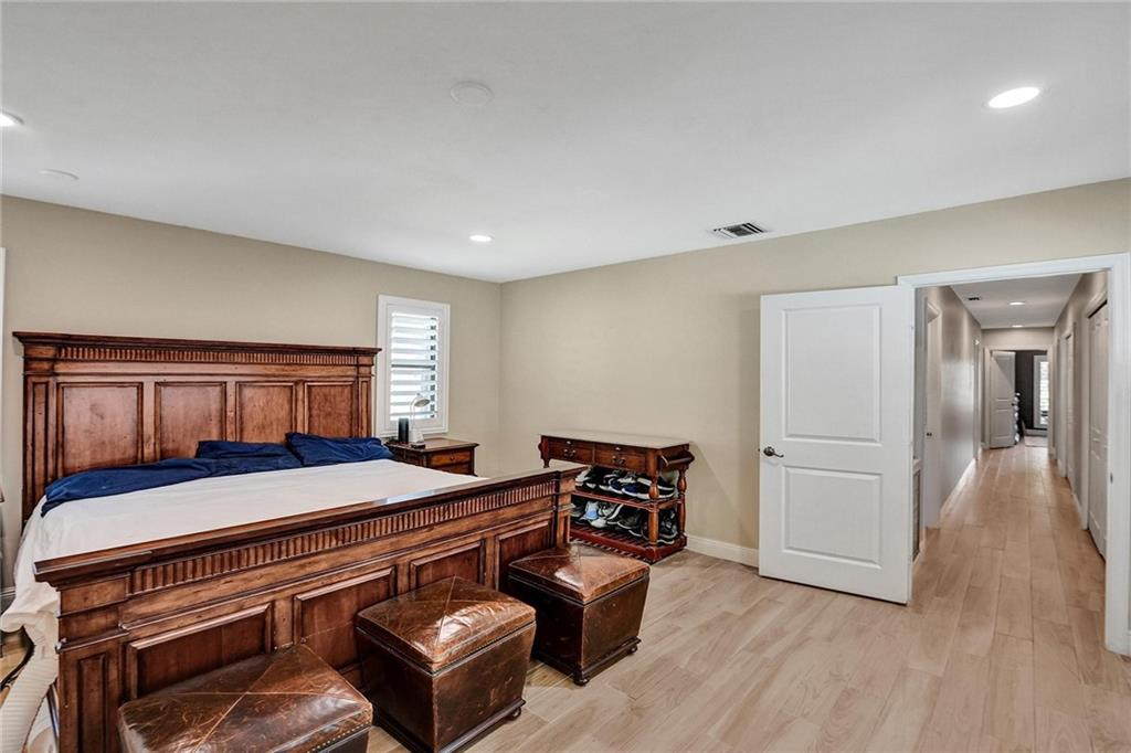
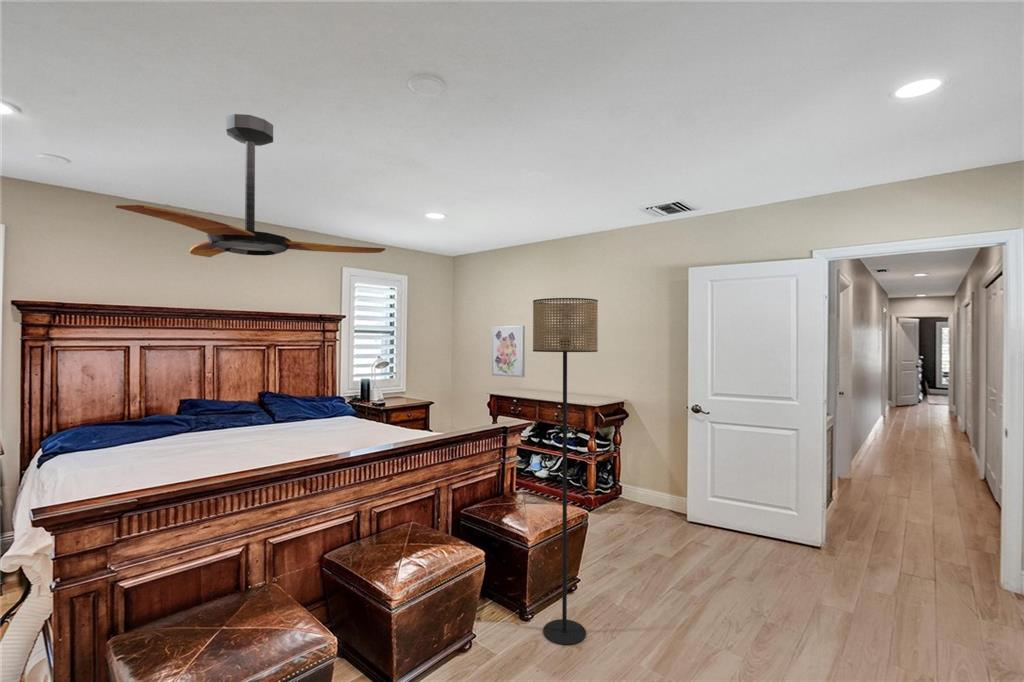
+ ceiling fan [115,113,386,258]
+ wall art [491,325,526,378]
+ floor lamp [532,297,599,646]
